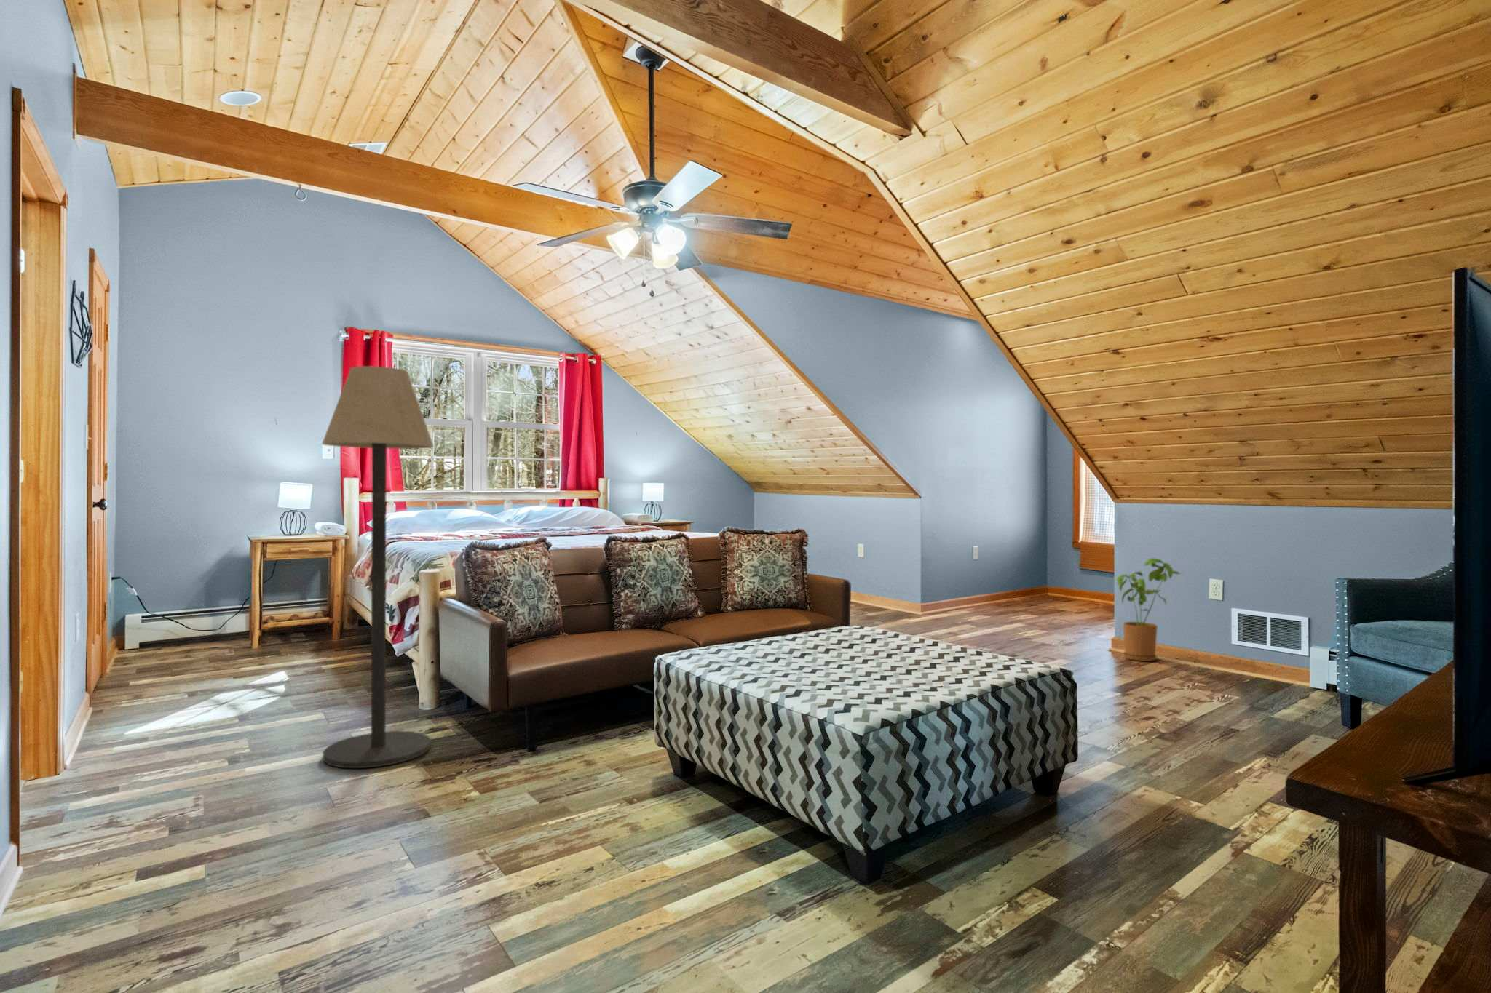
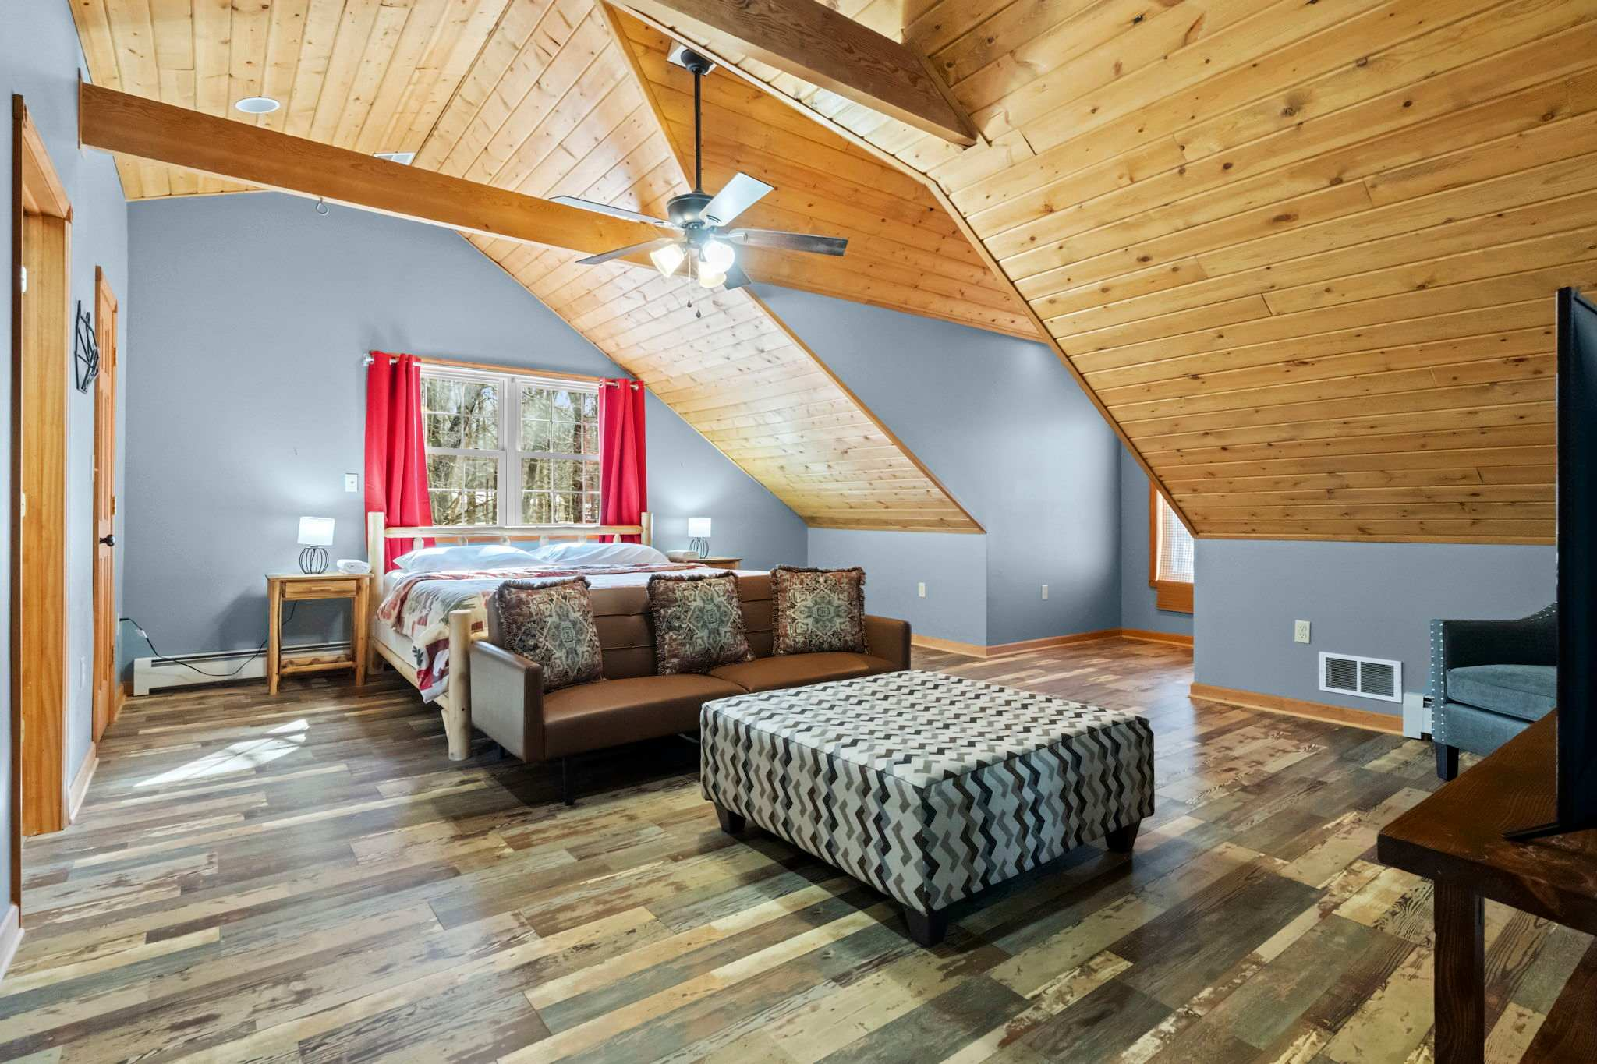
- house plant [1116,557,1185,662]
- floor lamp [321,366,435,769]
